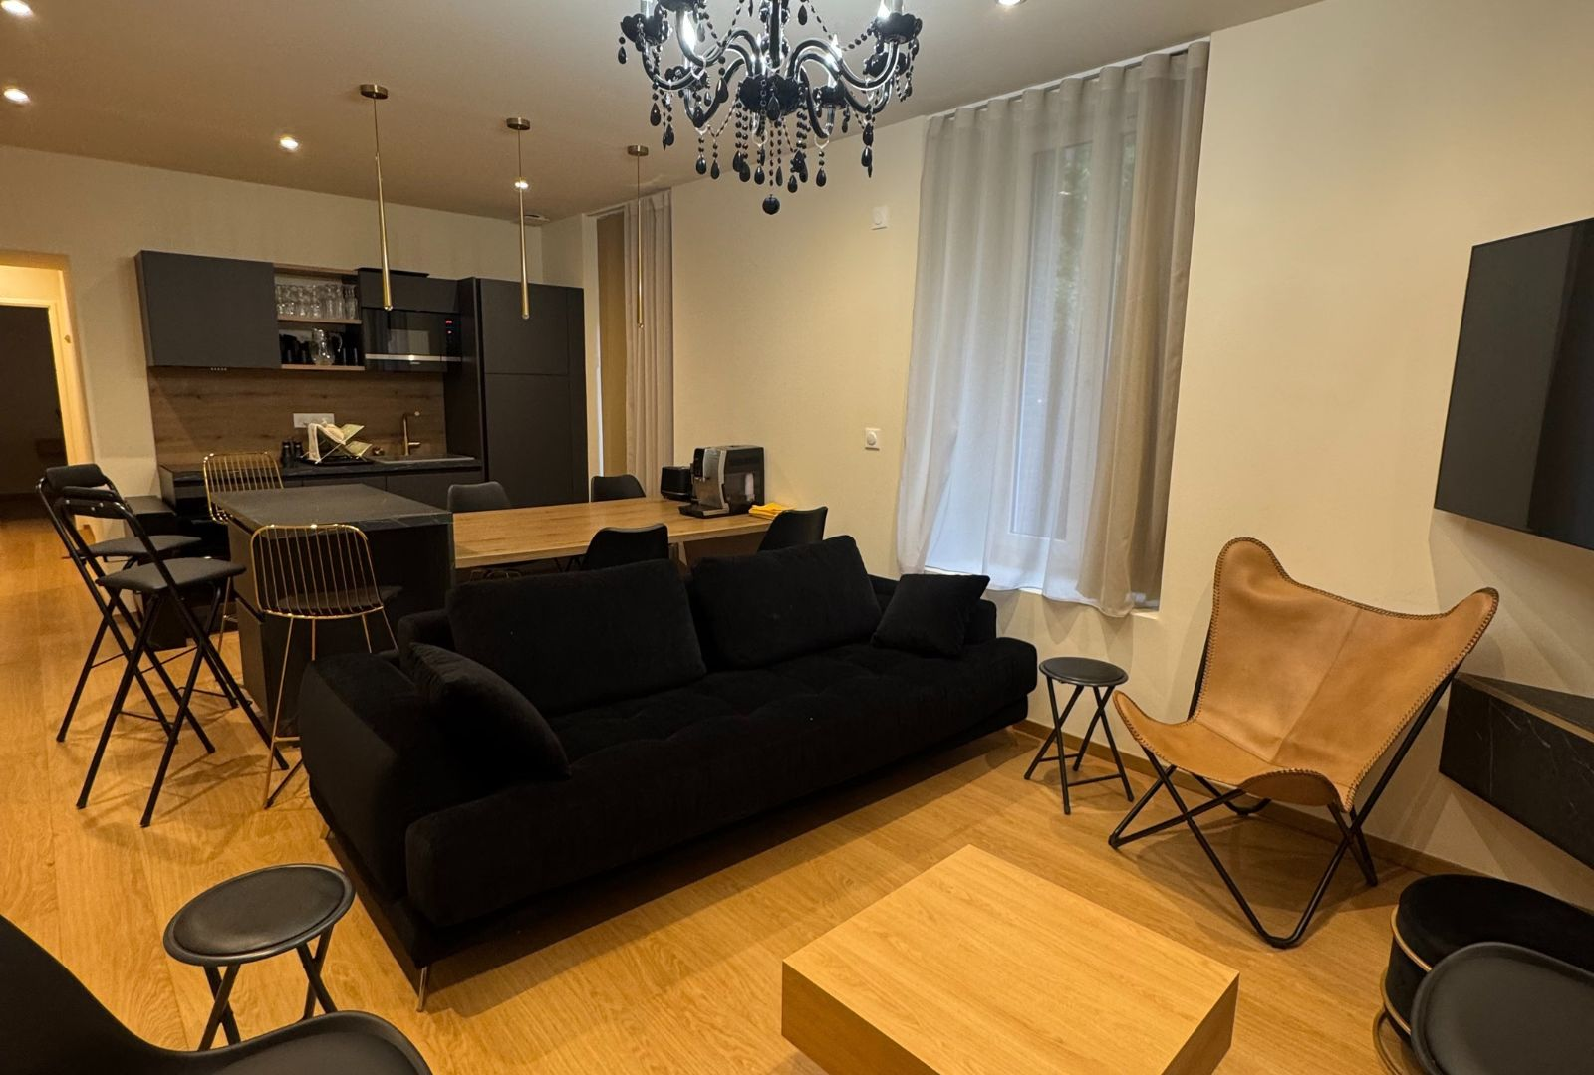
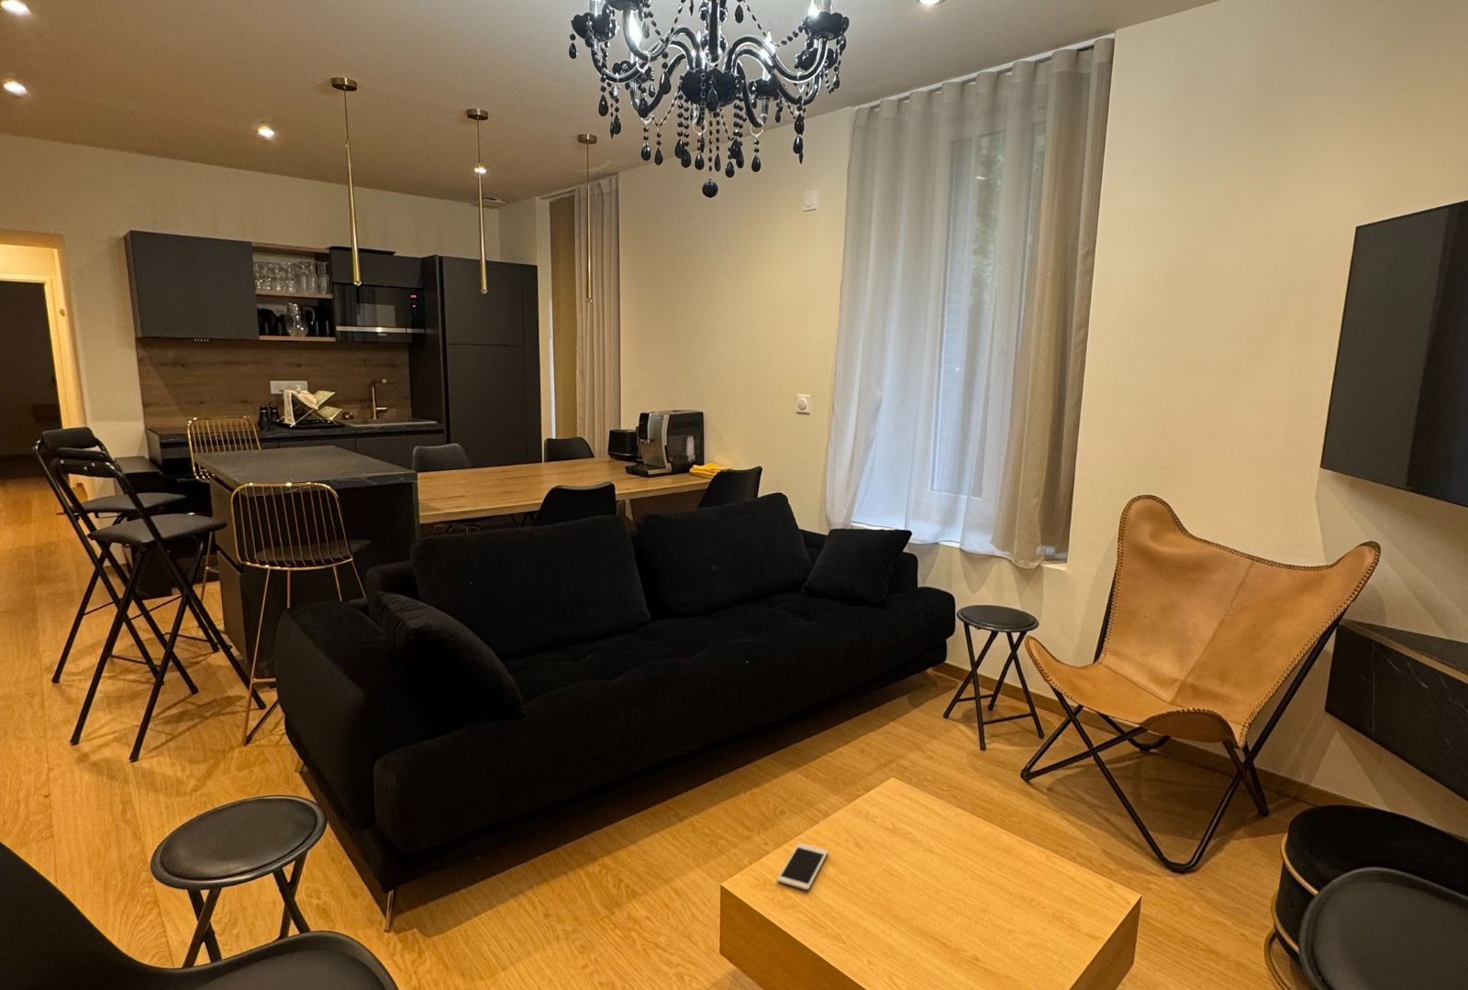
+ cell phone [776,842,829,891]
